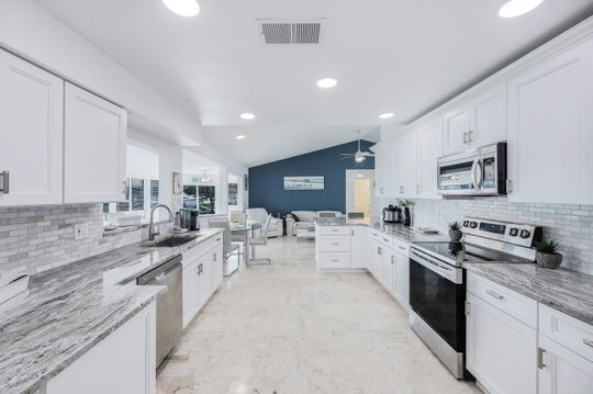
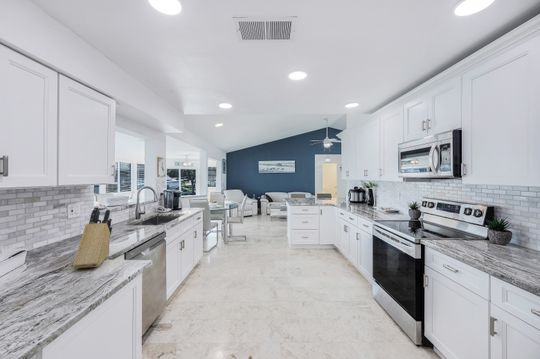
+ knife block [72,206,113,269]
